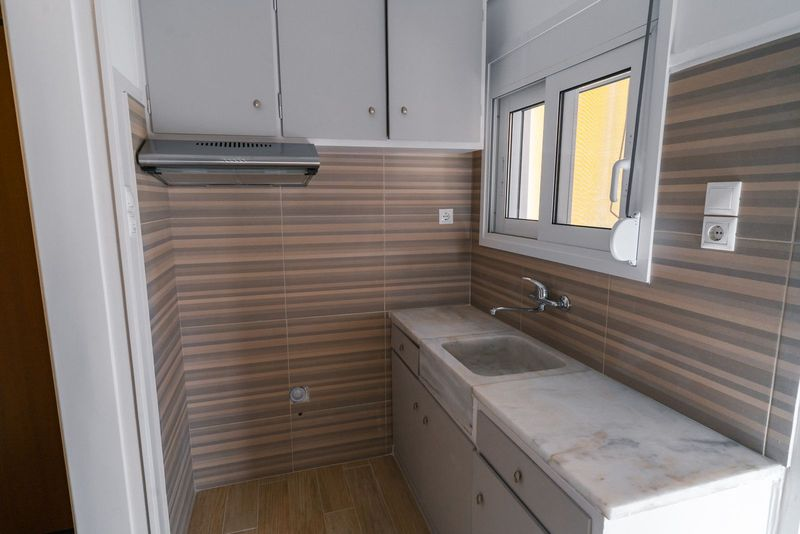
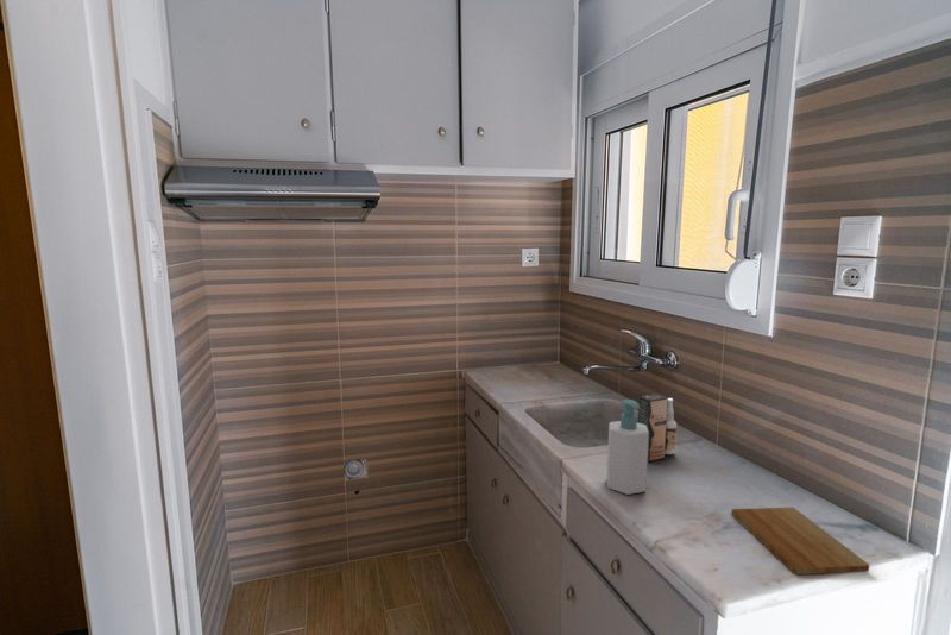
+ cutting board [730,507,870,576]
+ soap bottle [606,398,649,496]
+ spray bottle [637,392,678,464]
